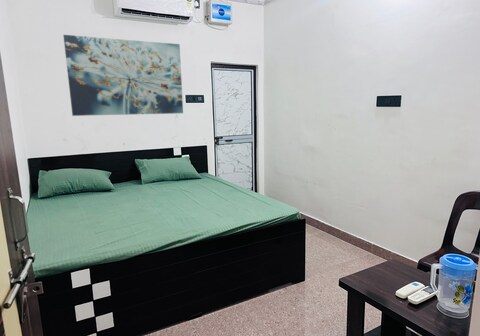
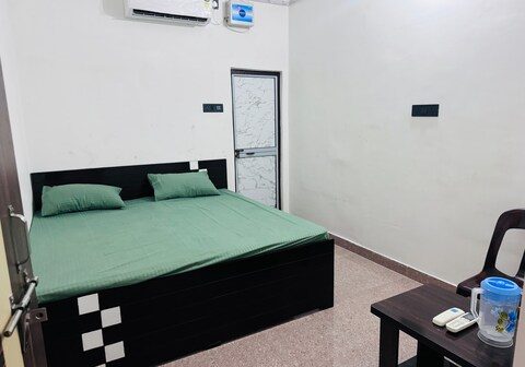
- wall art [62,34,184,117]
